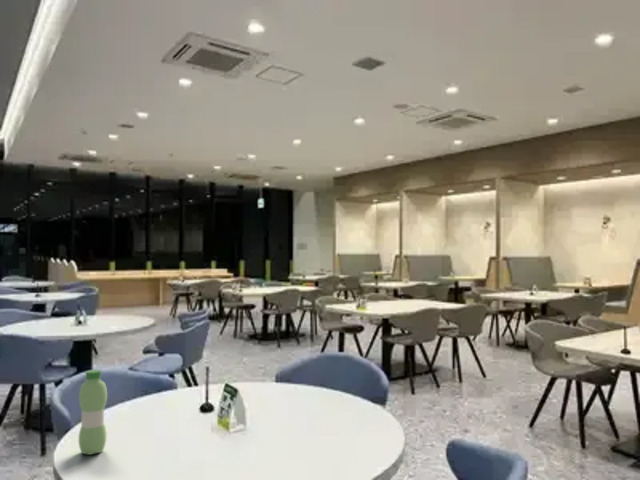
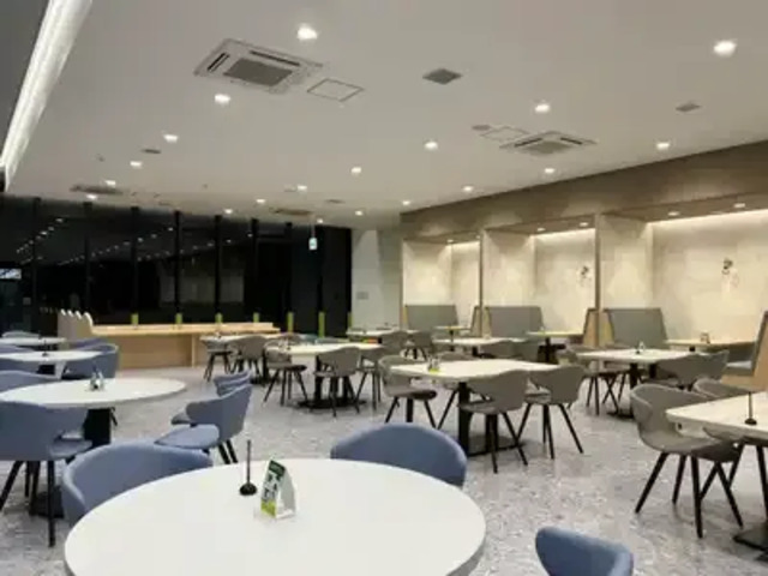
- water bottle [78,369,108,456]
